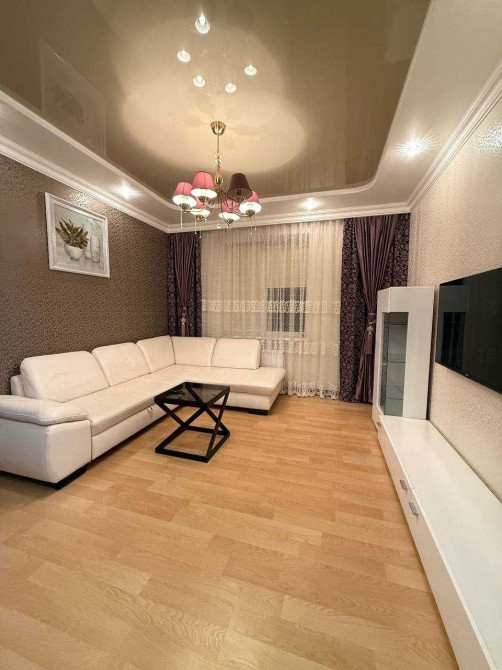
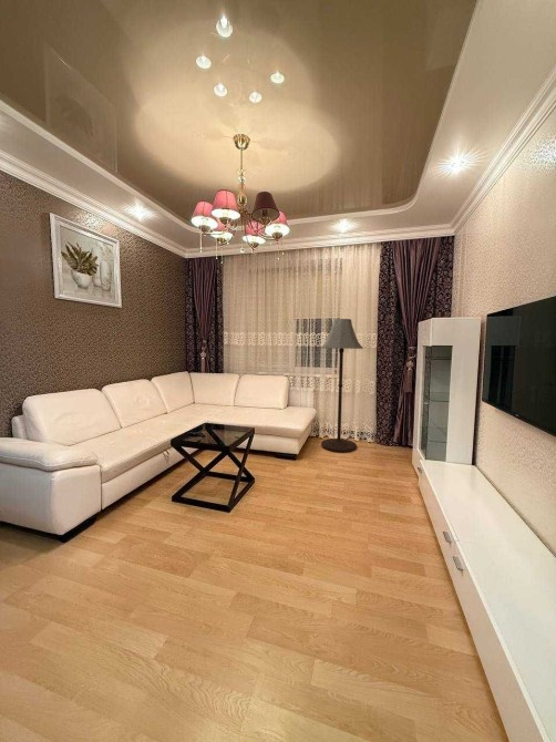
+ floor lamp [320,318,364,453]
